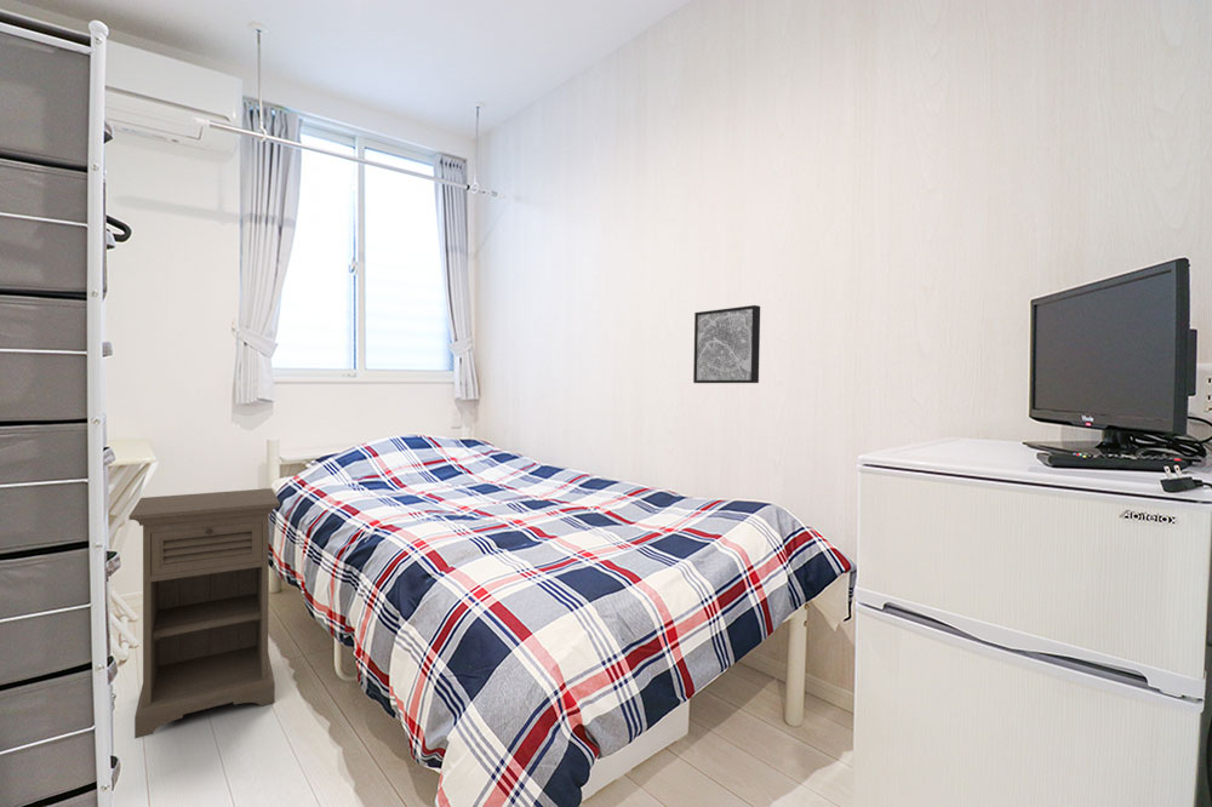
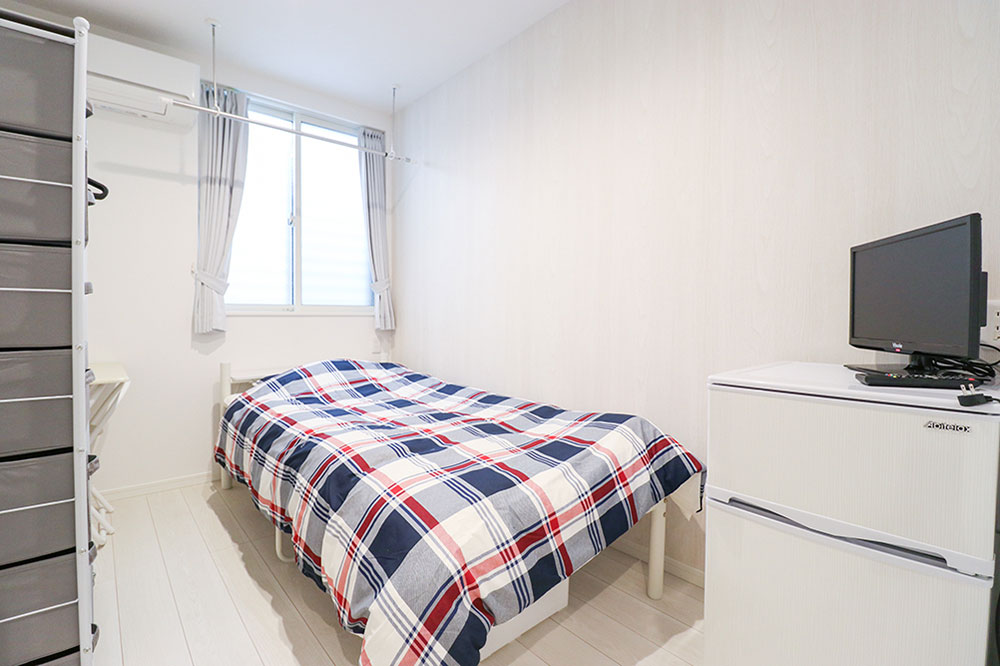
- wall art [692,304,761,384]
- nightstand [127,487,281,739]
